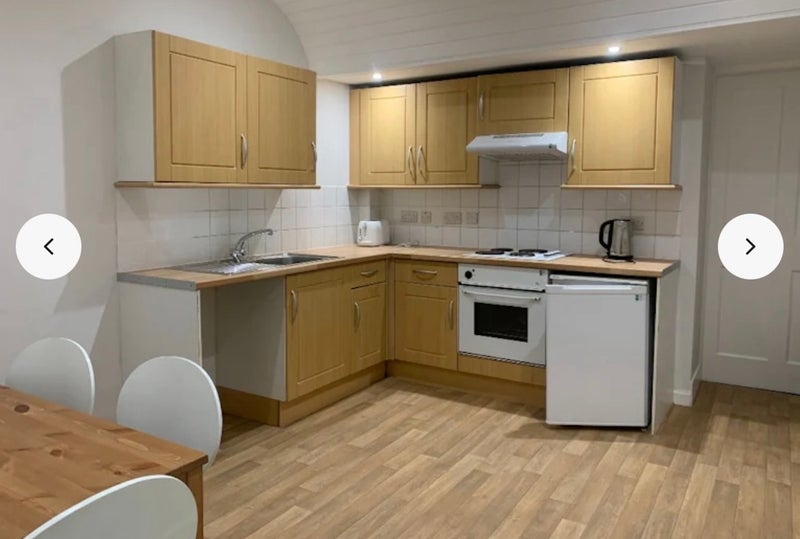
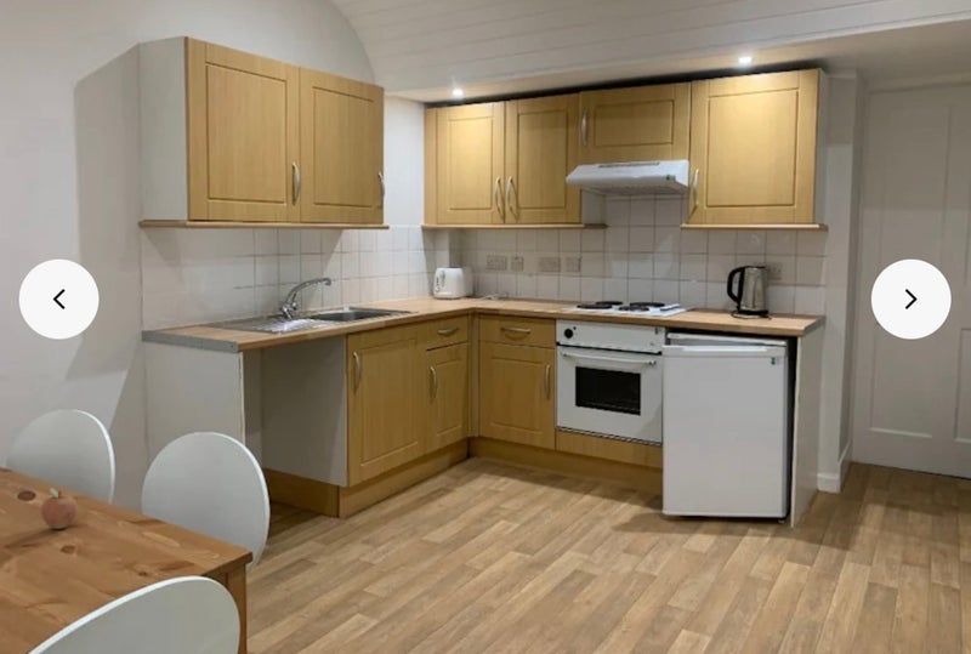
+ fruit [40,487,78,530]
